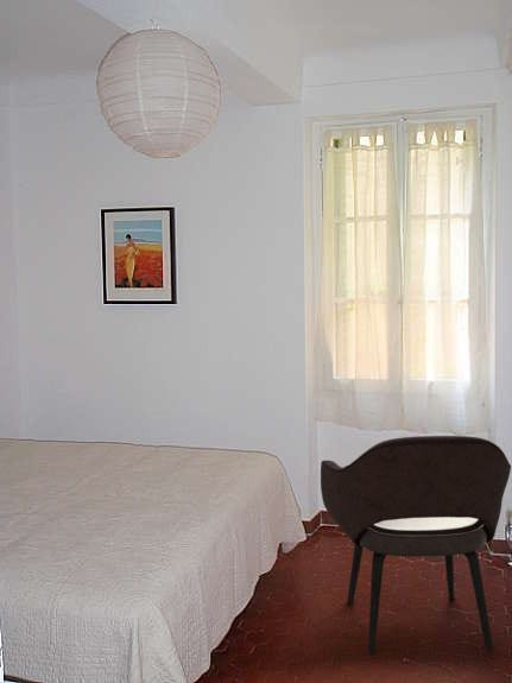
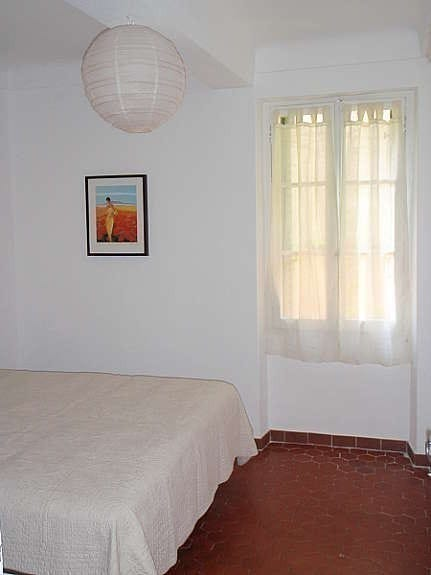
- armchair [320,435,512,654]
